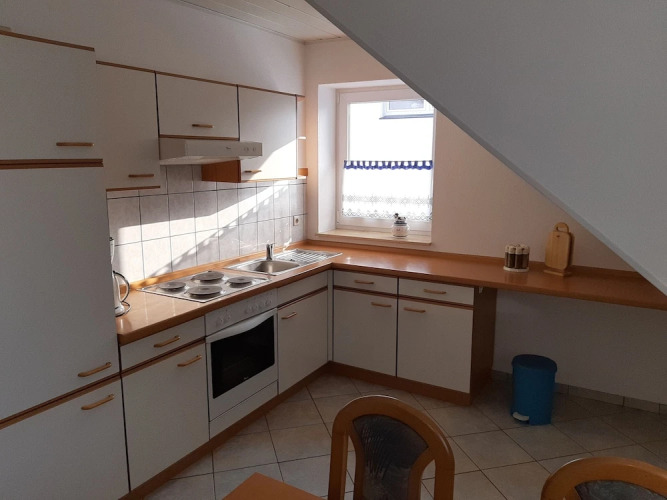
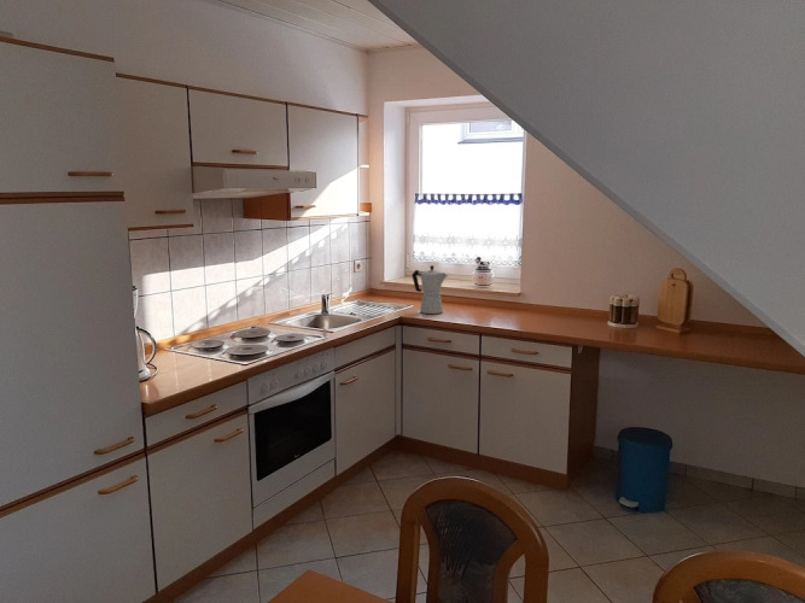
+ moka pot [410,264,449,315]
